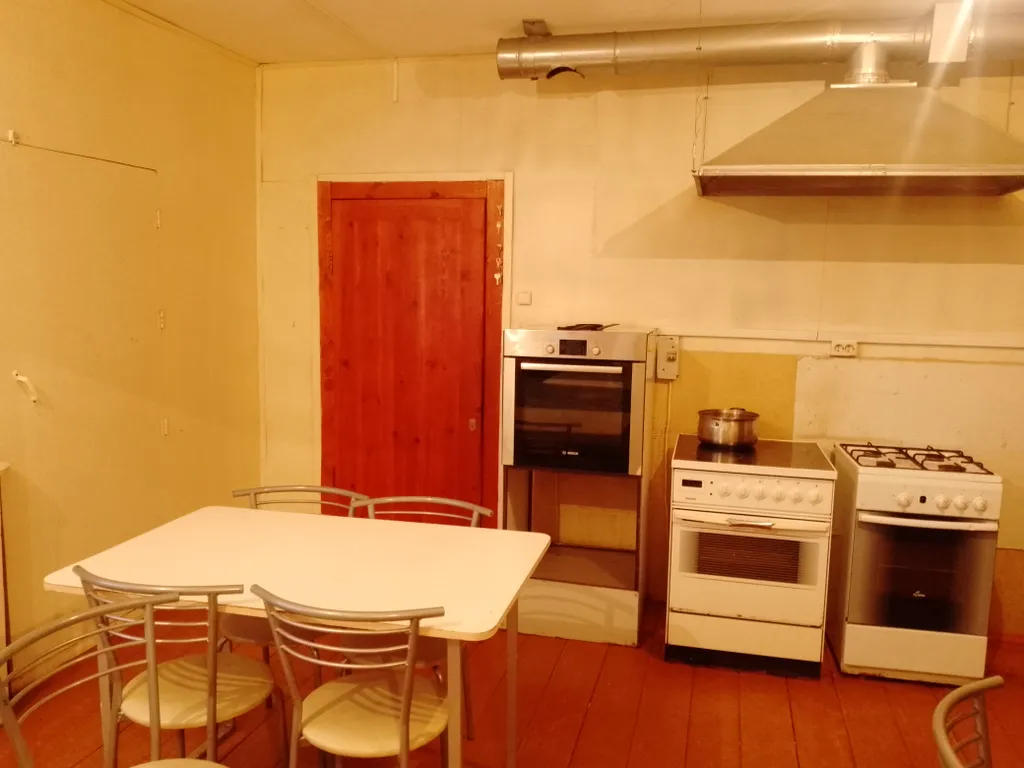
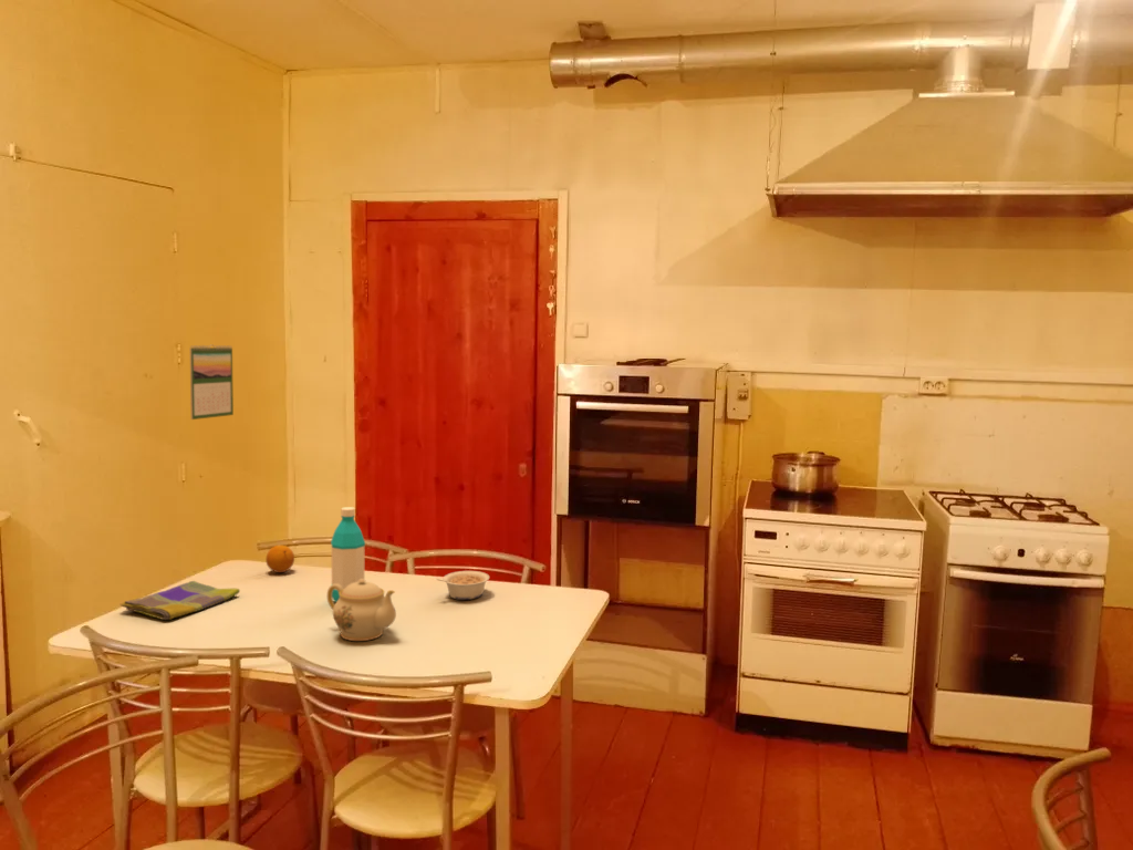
+ calendar [189,343,235,421]
+ dish towel [119,580,241,621]
+ teapot [326,579,397,642]
+ legume [435,570,490,601]
+ fruit [264,545,295,573]
+ water bottle [330,506,366,603]
